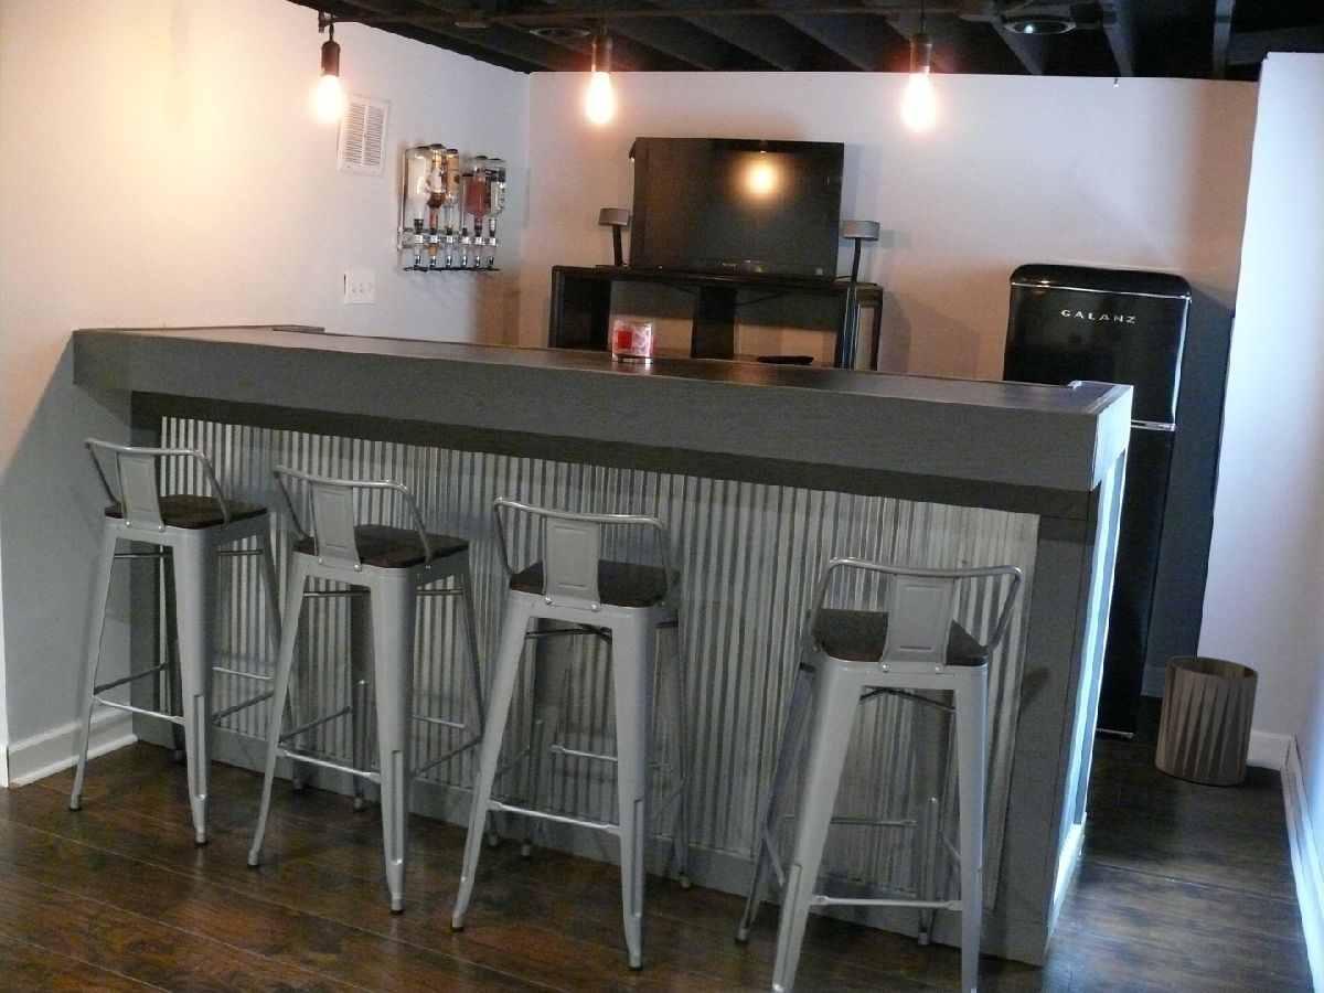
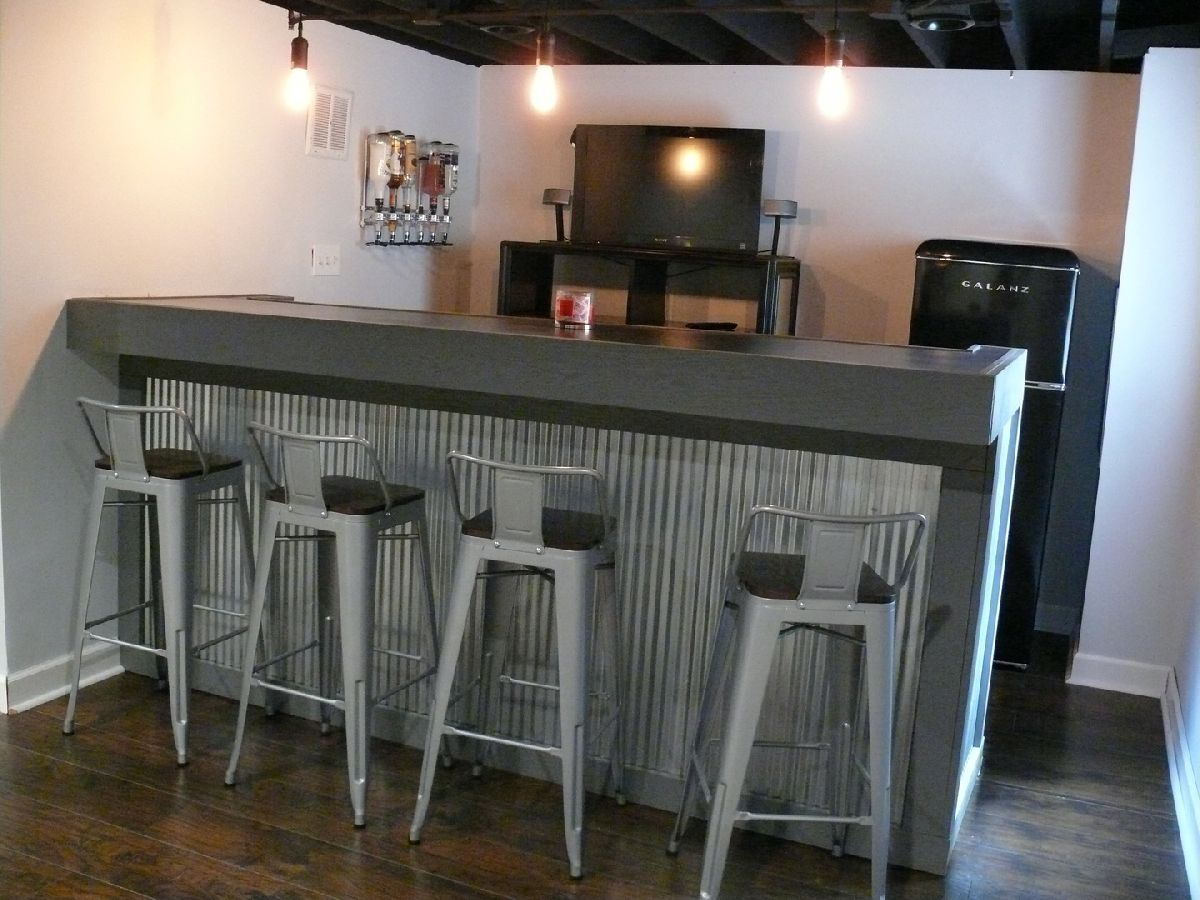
- trash can [1154,654,1260,787]
